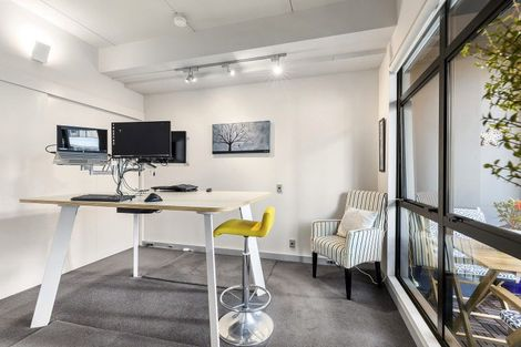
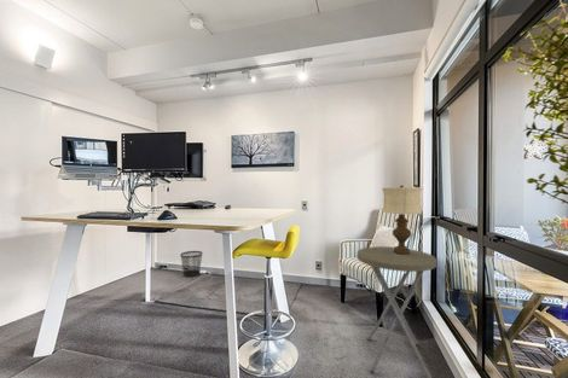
+ side table [357,245,437,378]
+ wastebasket [179,250,203,278]
+ table lamp [381,184,423,255]
